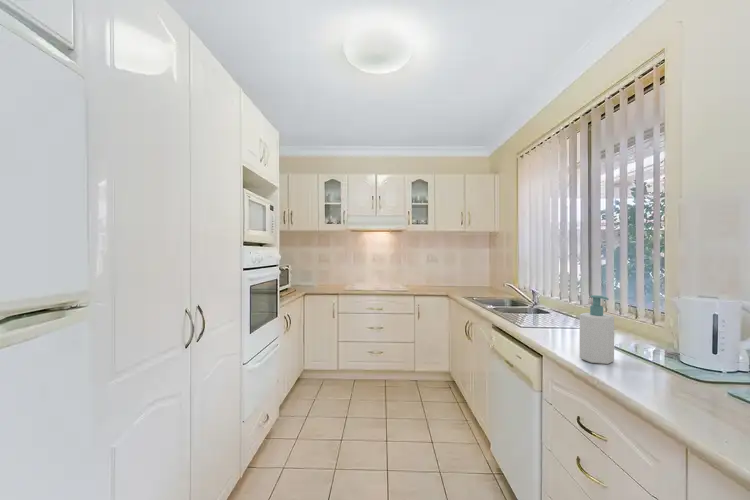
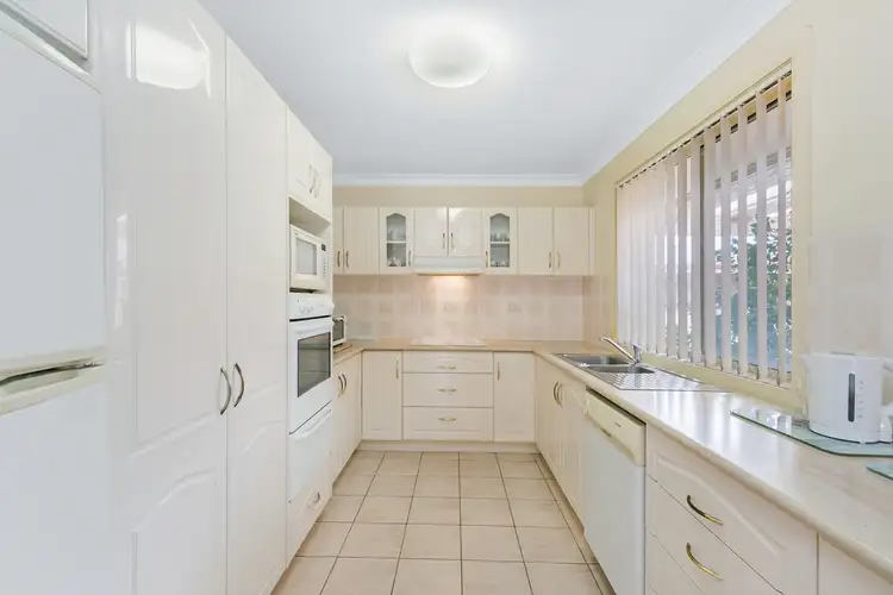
- soap bottle [579,294,615,365]
